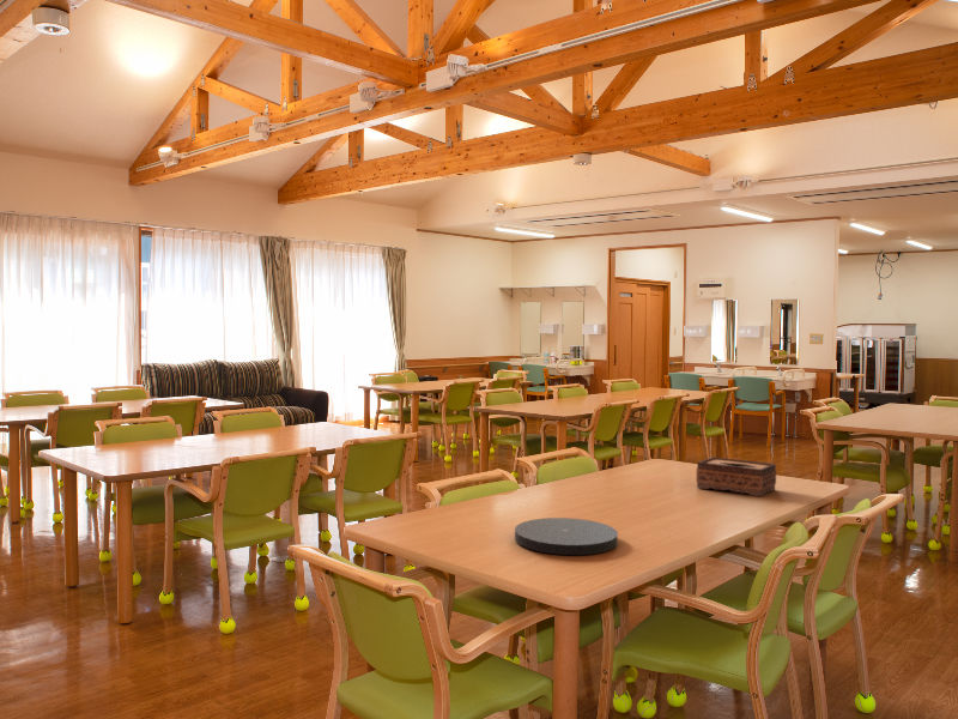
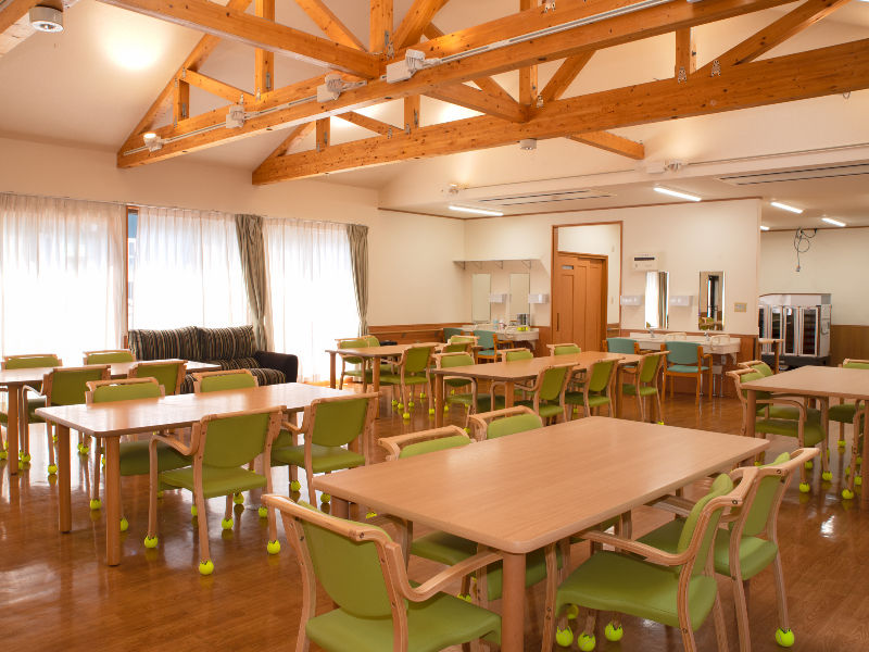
- tissue box [695,457,777,497]
- plate [514,516,619,556]
